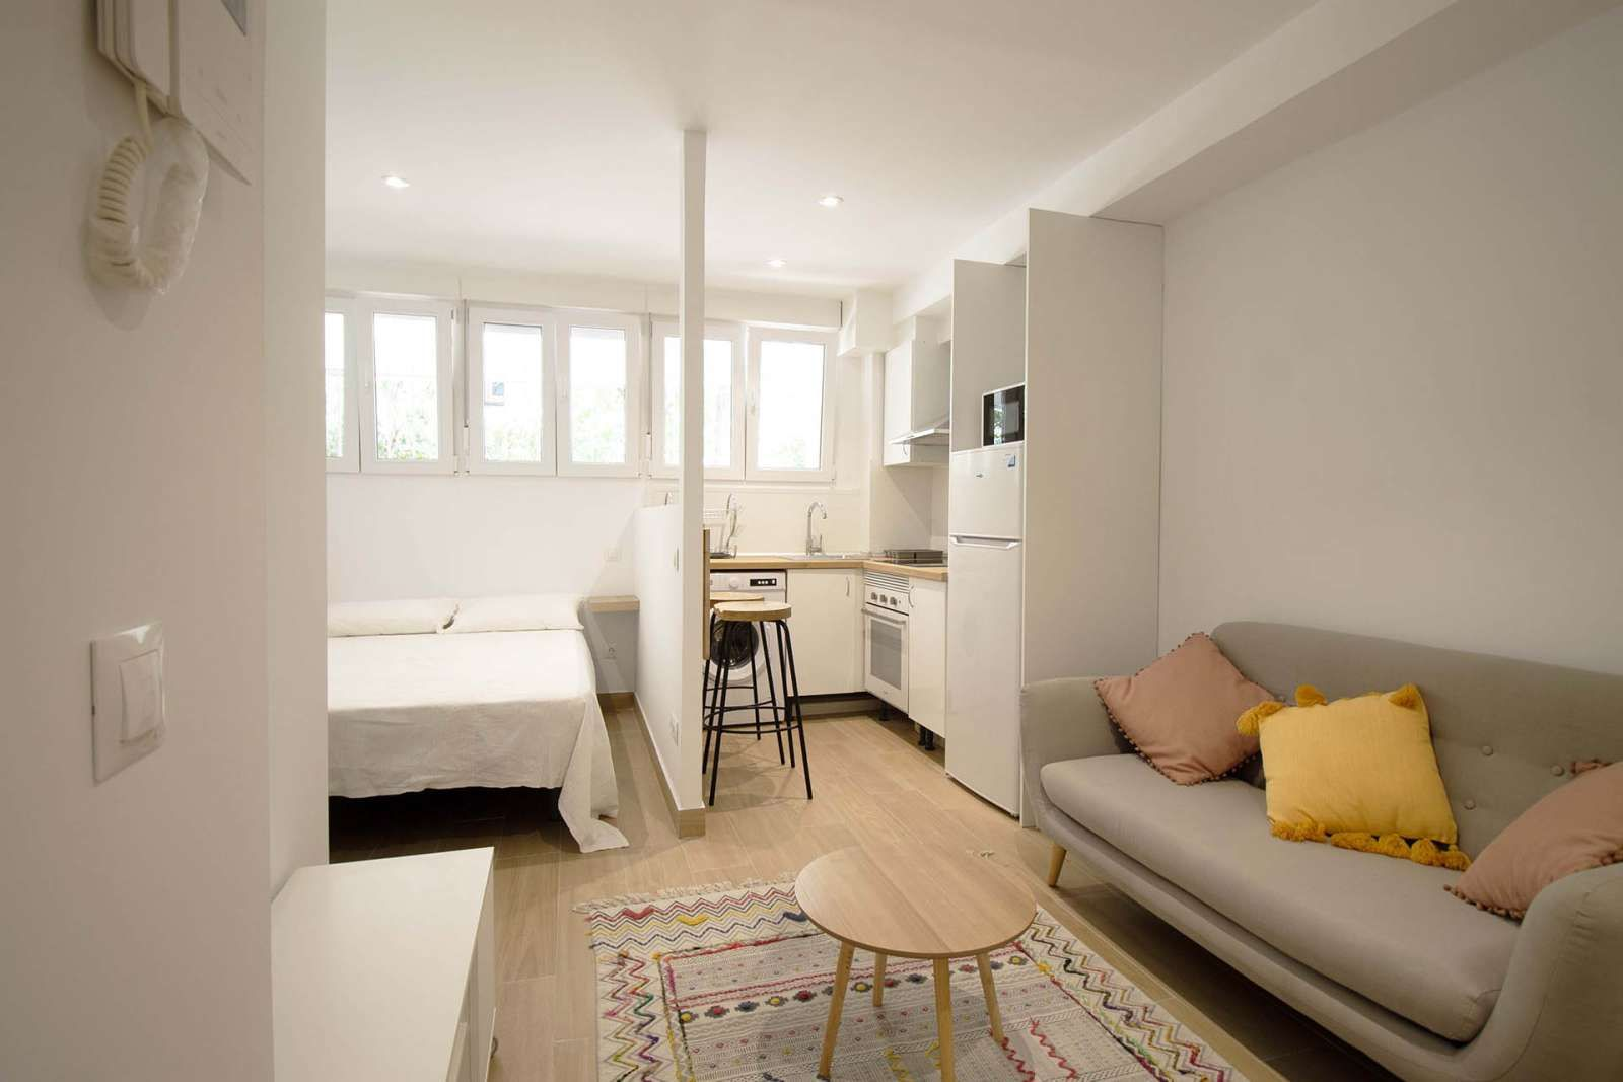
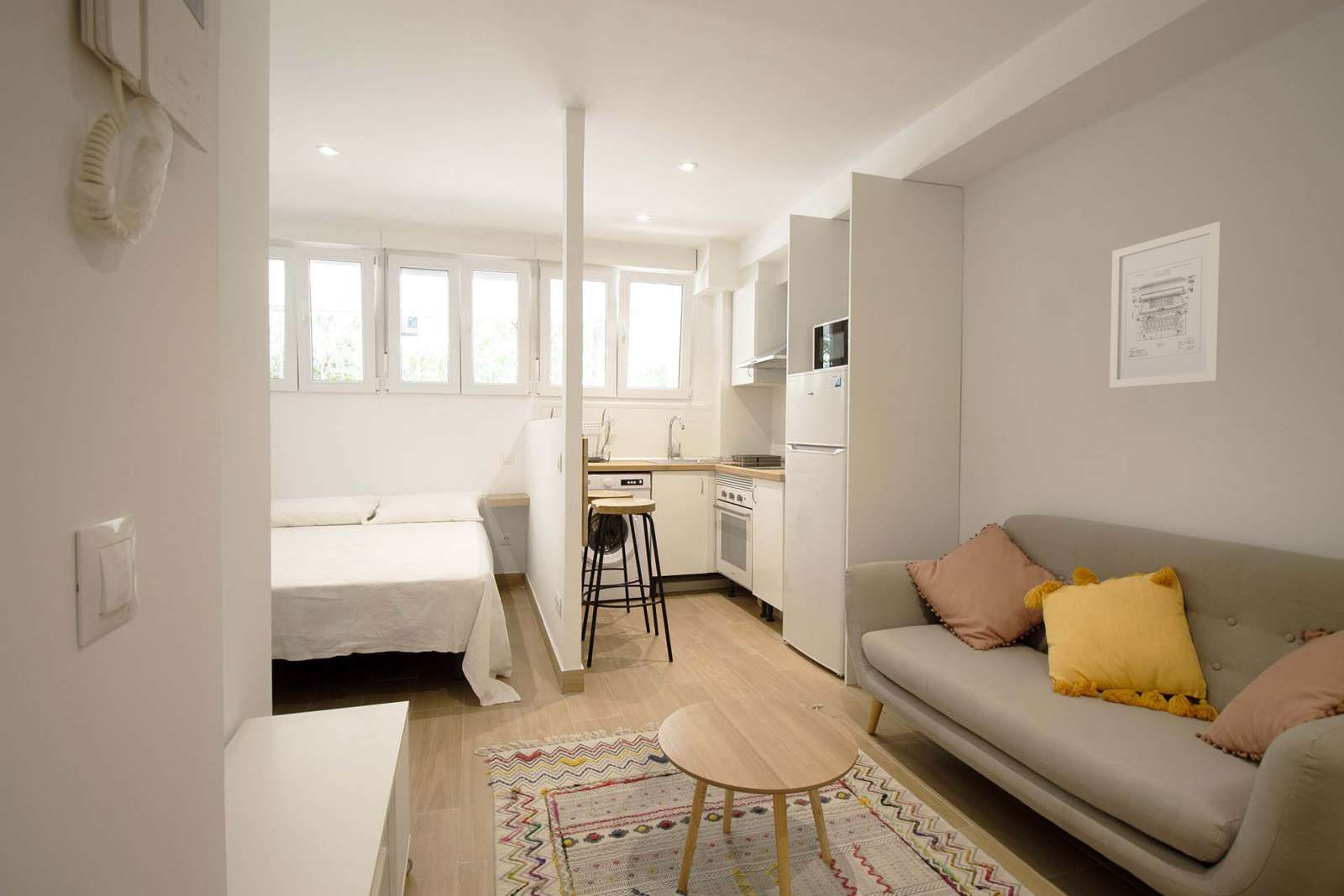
+ wall art [1109,221,1223,389]
